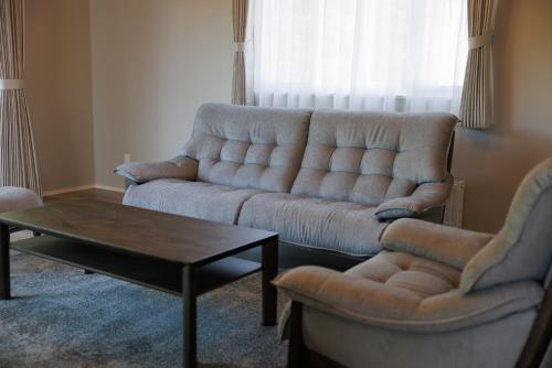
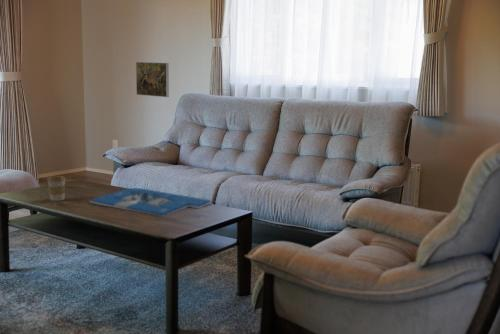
+ board game [89,187,213,217]
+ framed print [135,61,170,98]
+ coffee cup [46,175,67,202]
